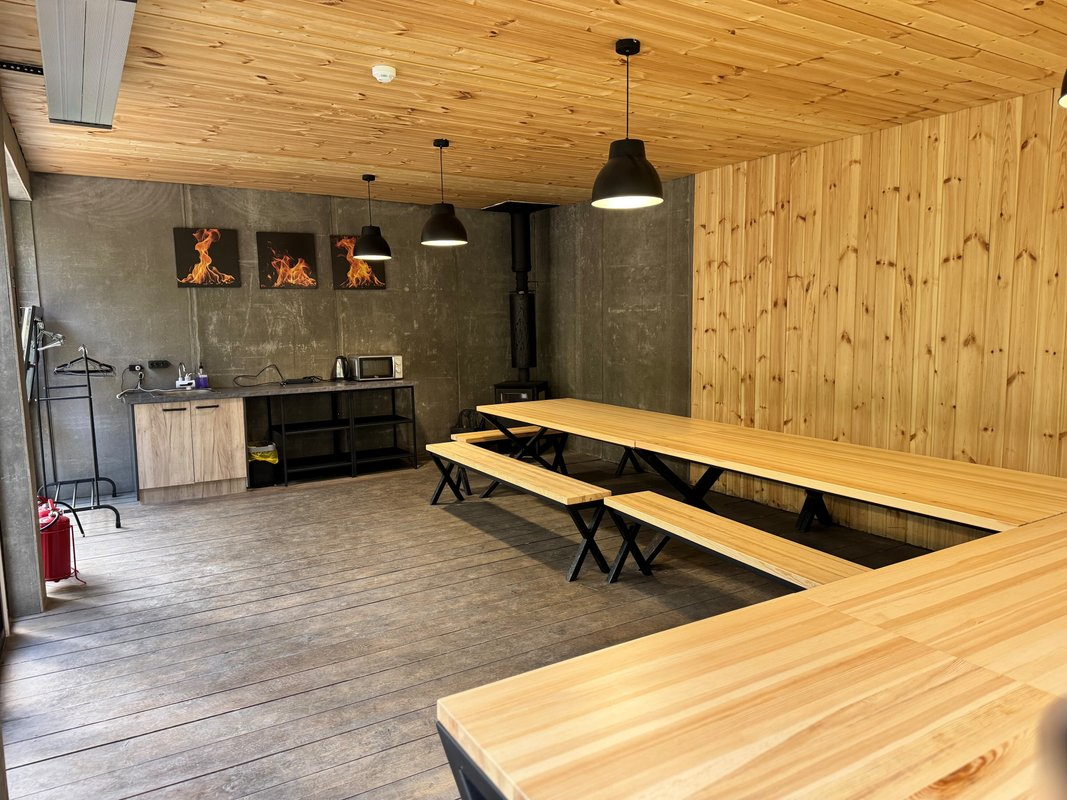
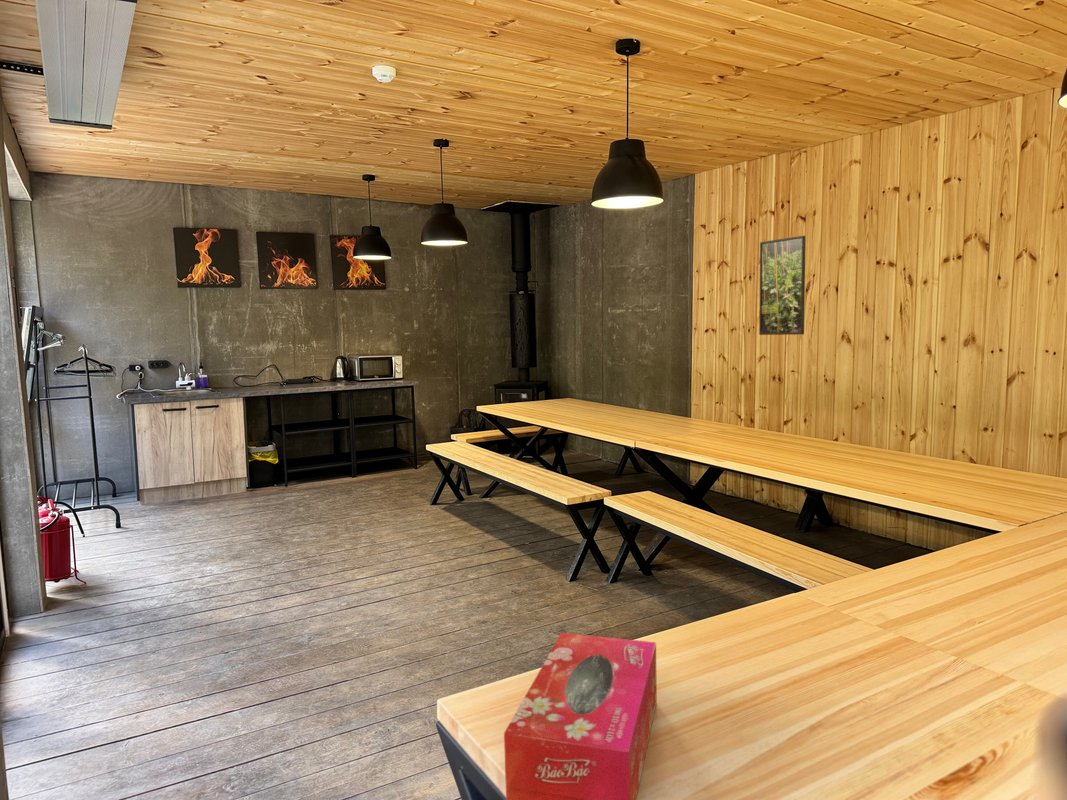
+ tissue box [503,632,658,800]
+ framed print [758,235,806,336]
